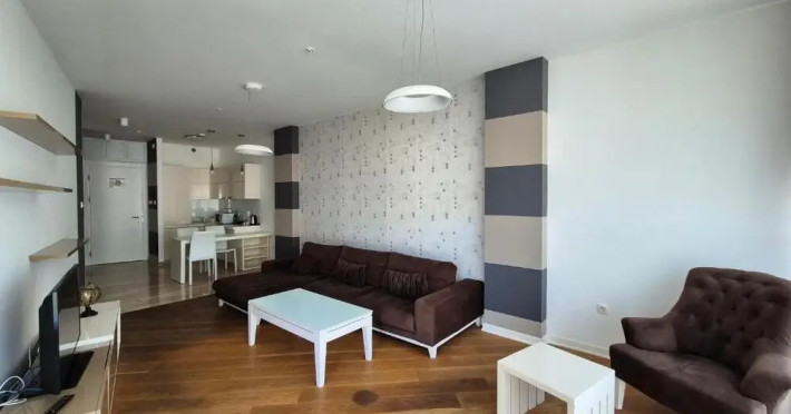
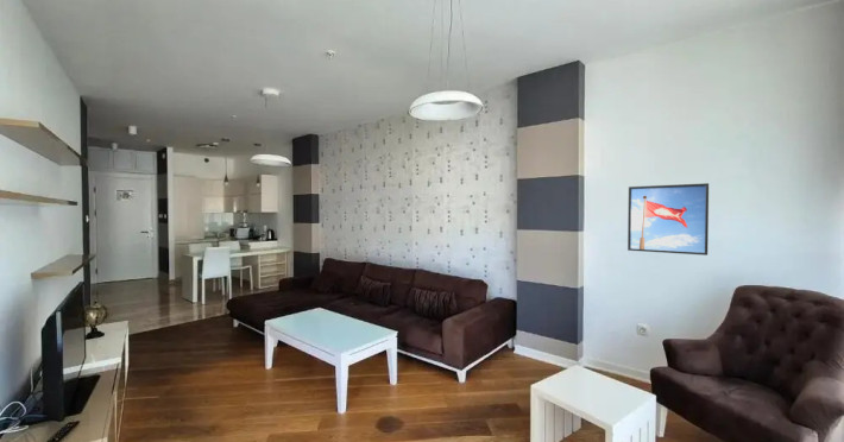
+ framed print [626,182,710,257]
